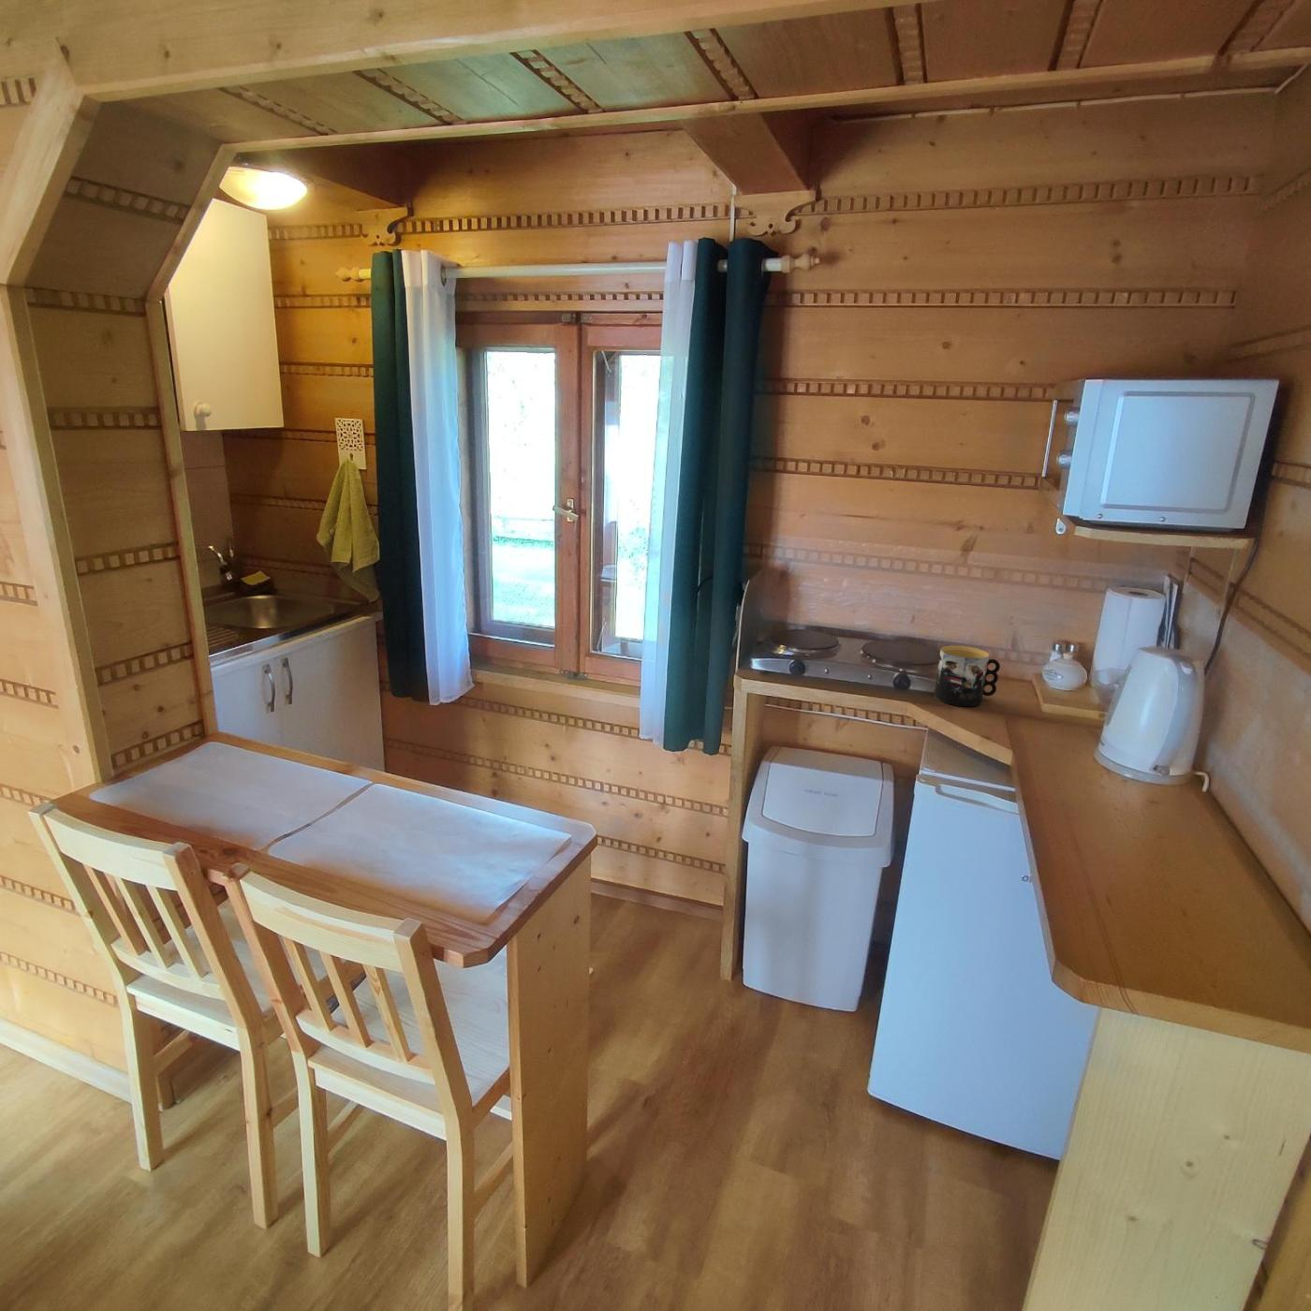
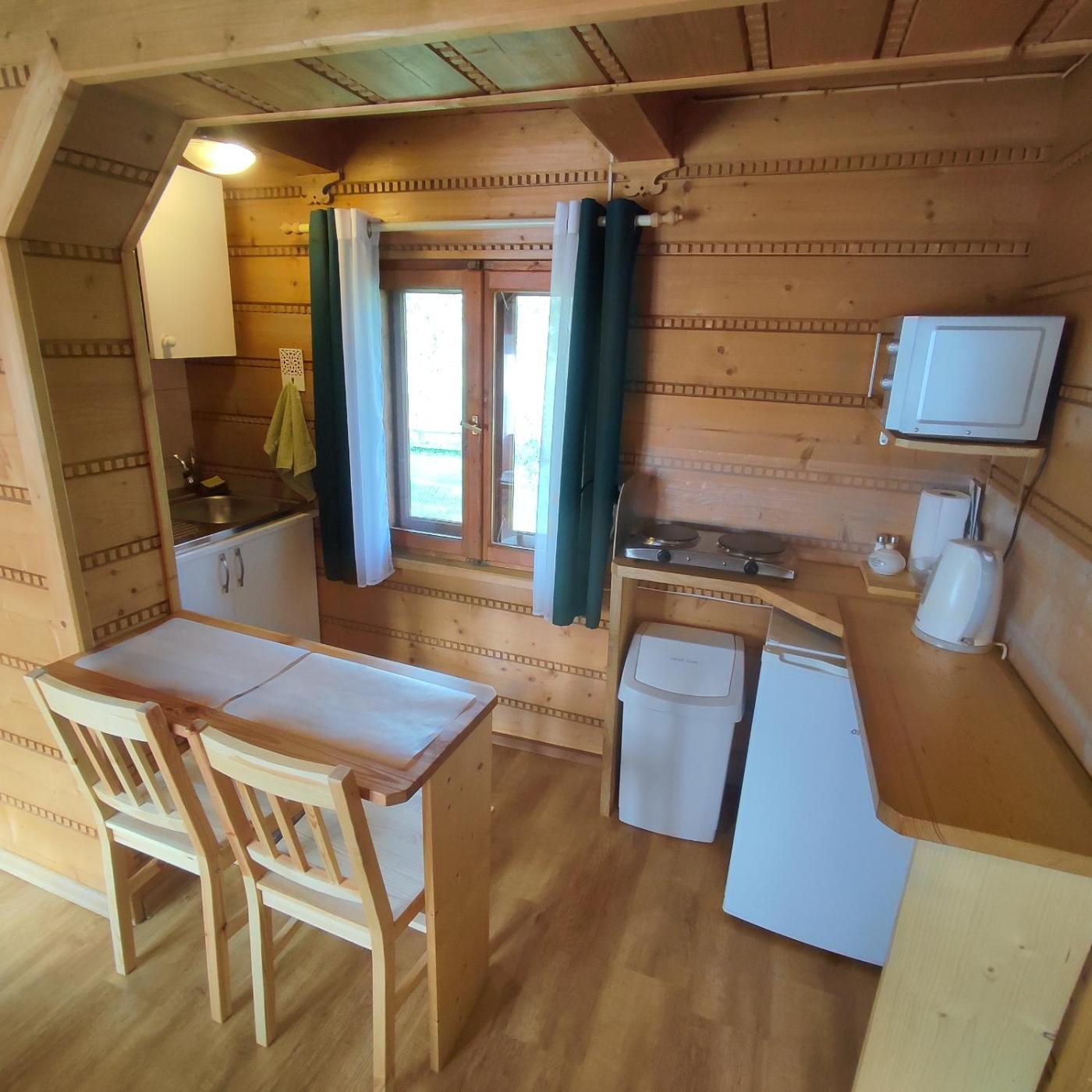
- mug [934,645,1001,707]
